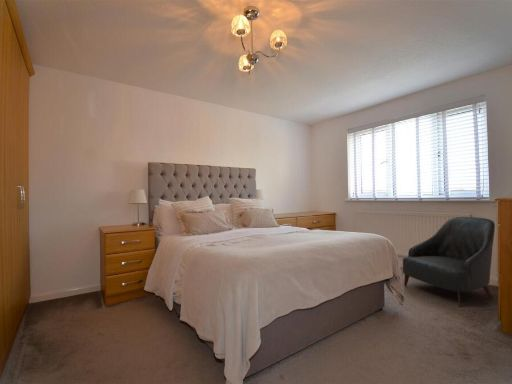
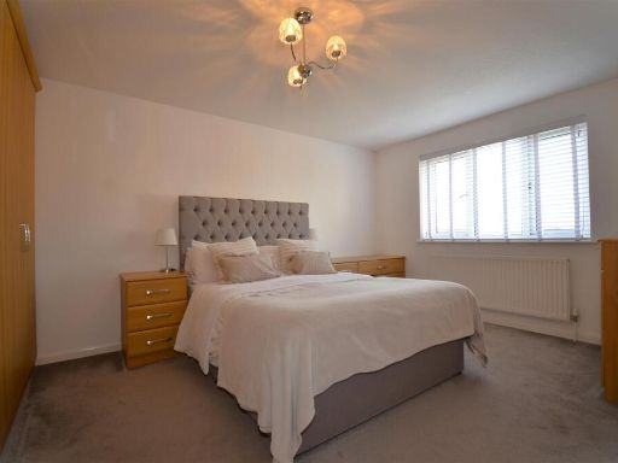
- armchair [402,216,496,308]
